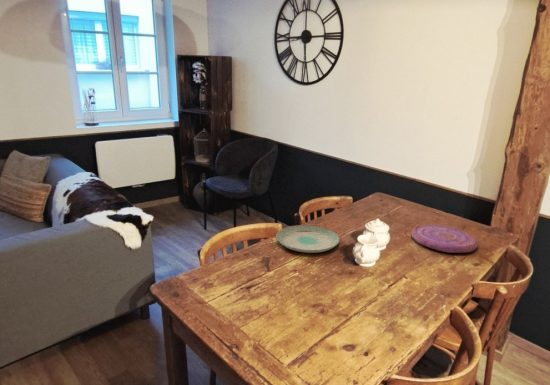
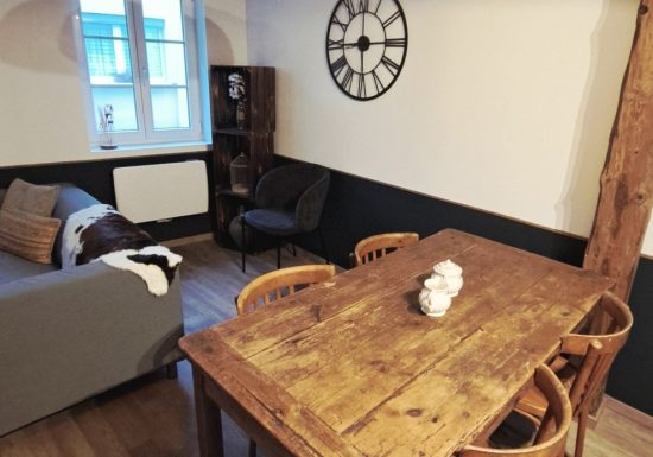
- plate [275,224,341,254]
- plate [410,223,479,254]
